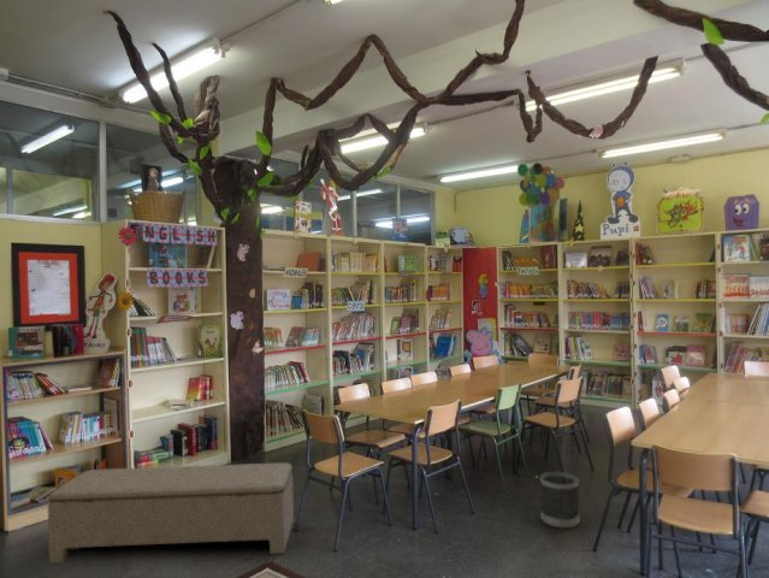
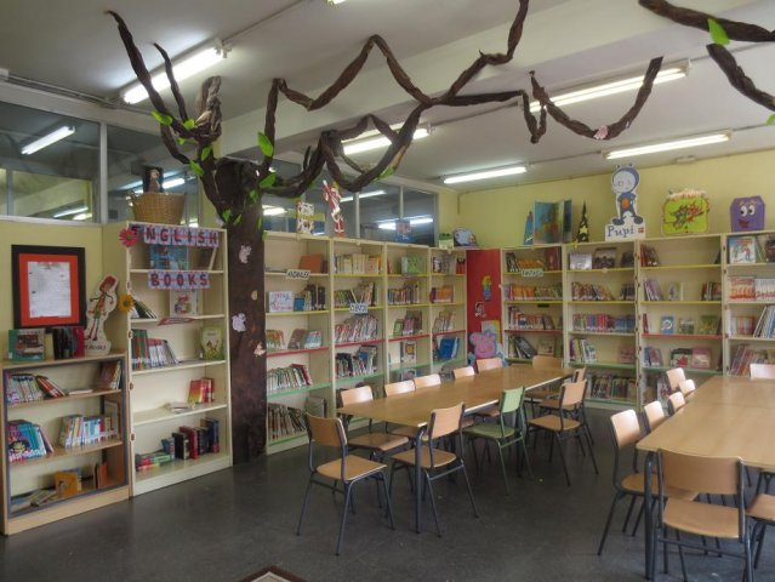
- bench [47,461,295,565]
- umbrella stand [516,161,566,210]
- wastebasket [539,471,581,530]
